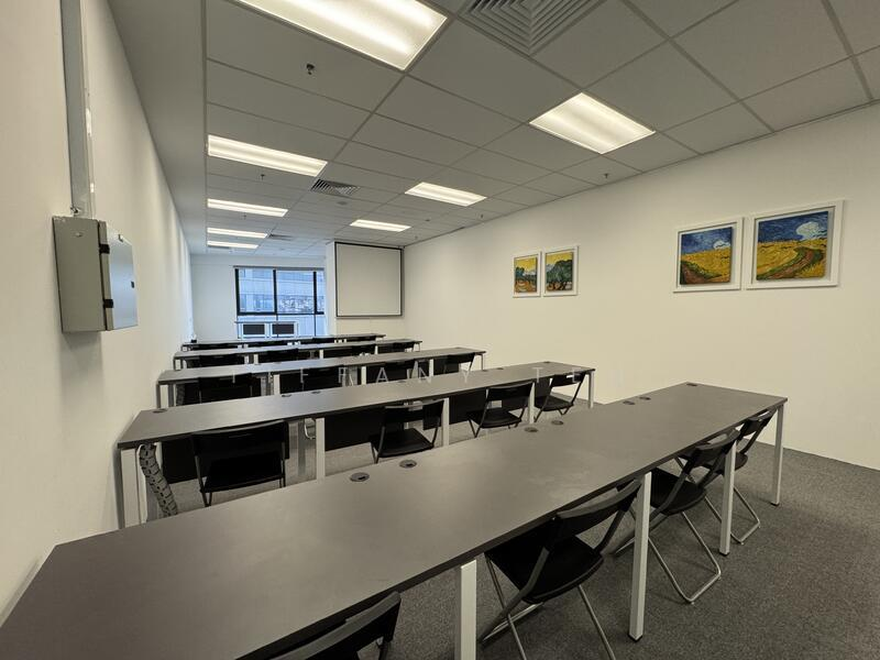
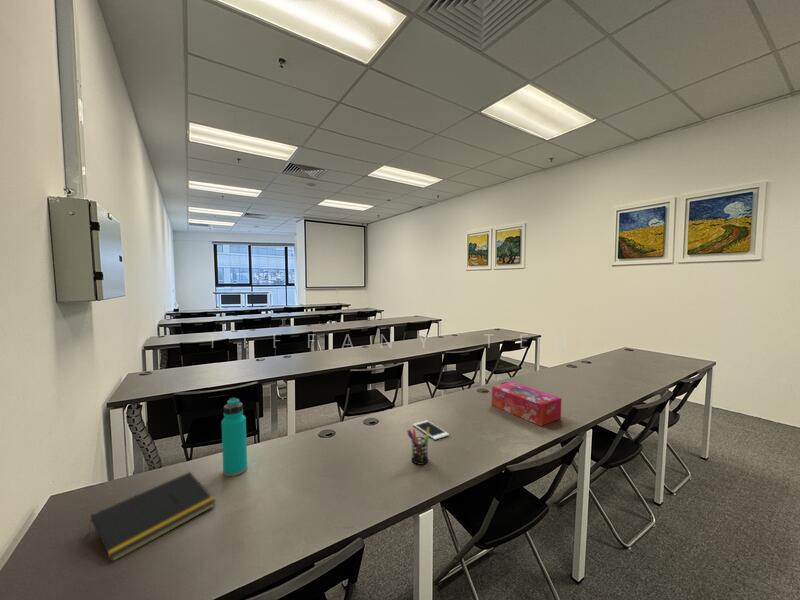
+ notepad [87,471,217,563]
+ tissue box [491,381,562,427]
+ cell phone [412,419,450,441]
+ water bottle [220,397,248,477]
+ pen holder [406,427,430,466]
